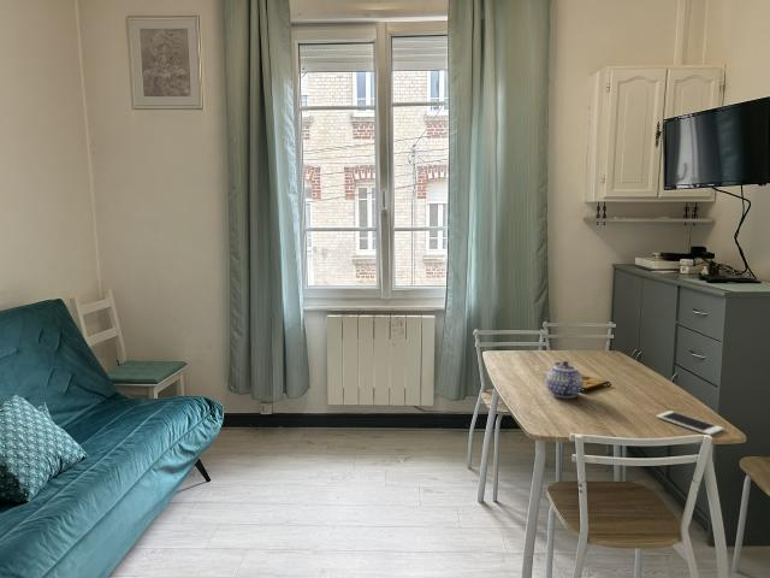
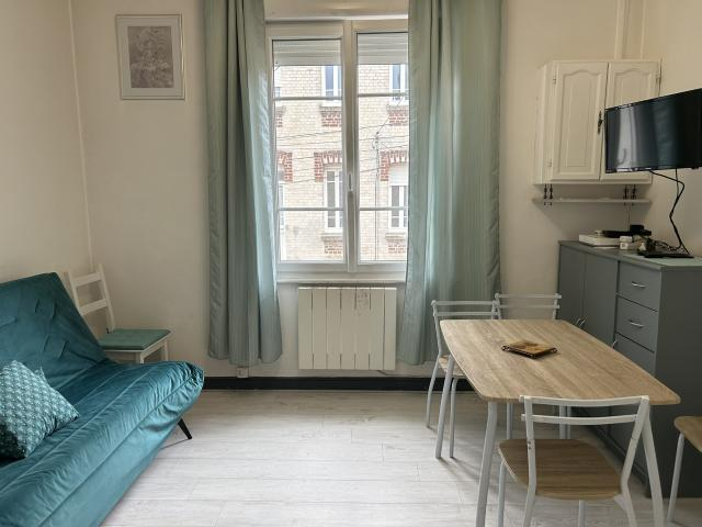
- cell phone [656,409,724,436]
- teapot [545,360,584,399]
